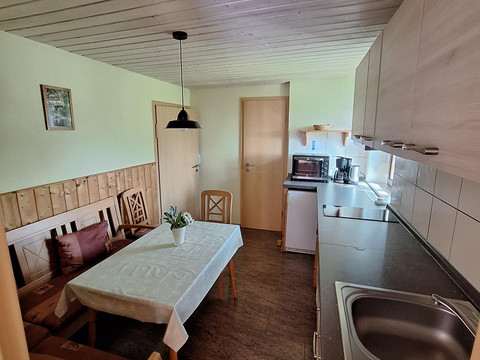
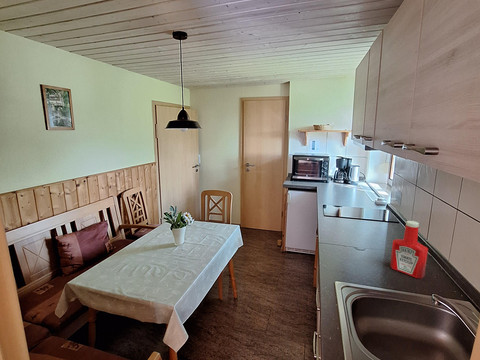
+ soap bottle [389,220,429,280]
